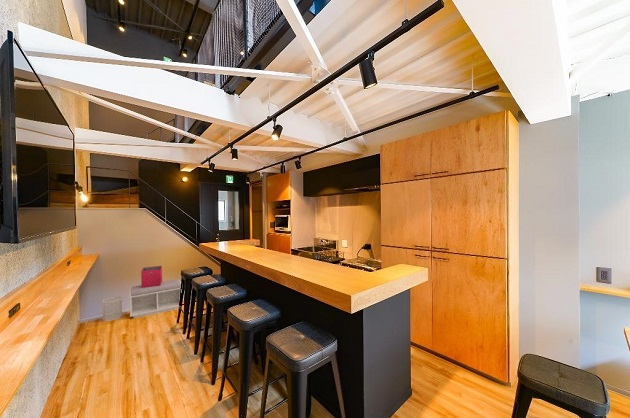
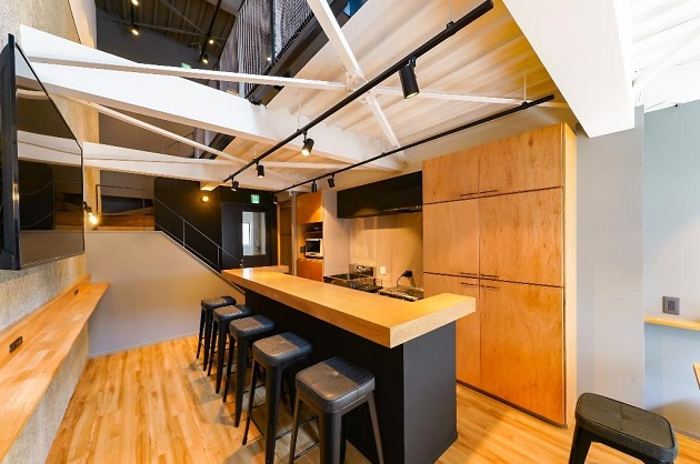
- wastebasket [101,296,123,322]
- bench [129,278,182,319]
- storage bin [140,265,163,288]
